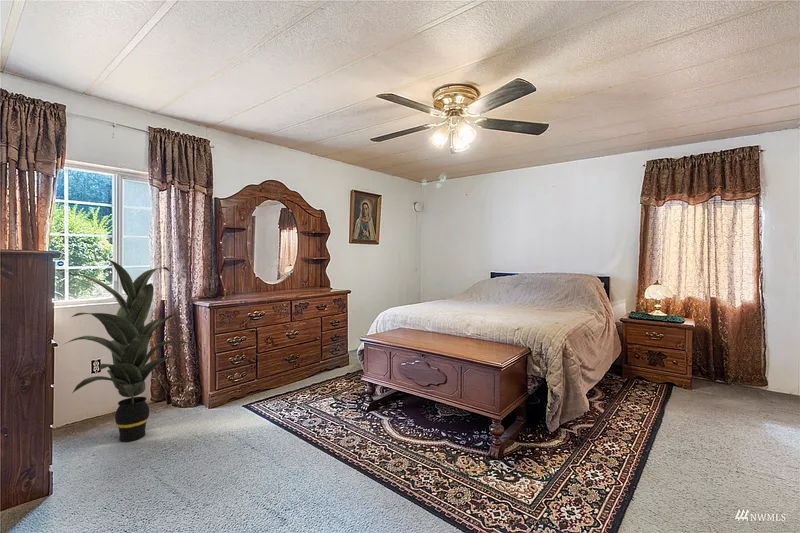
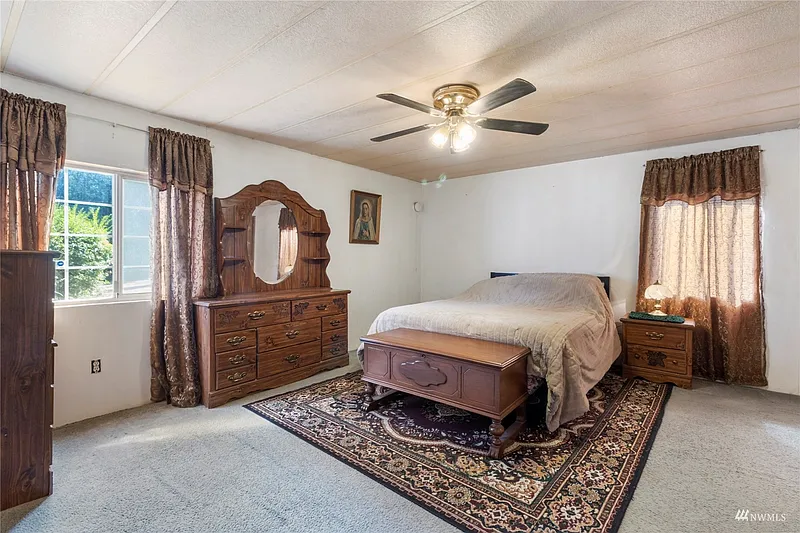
- indoor plant [62,257,192,443]
